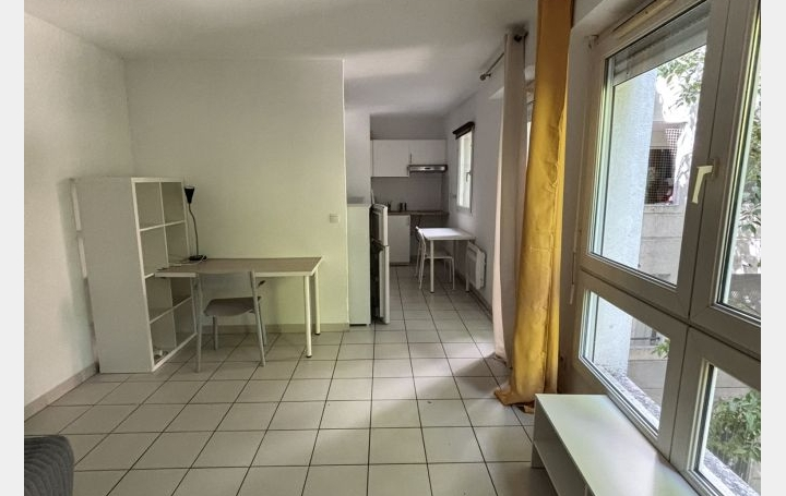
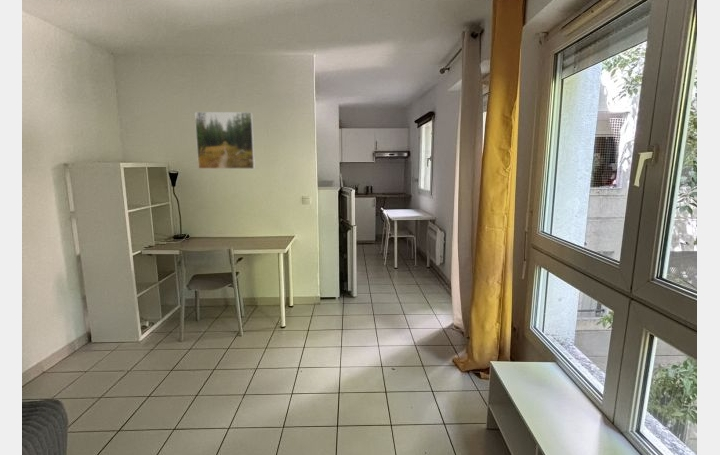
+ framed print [194,111,256,170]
